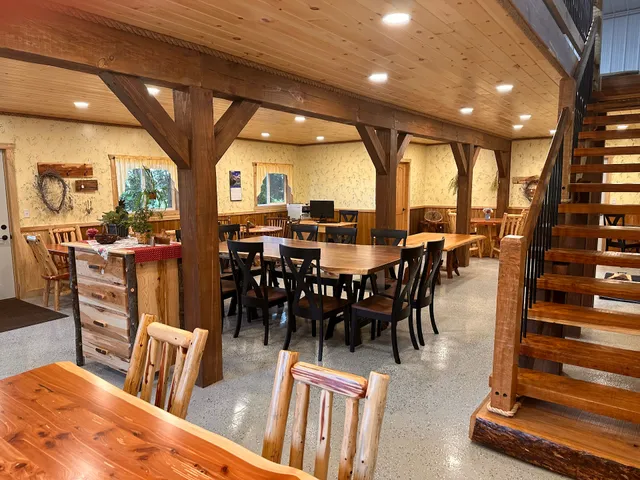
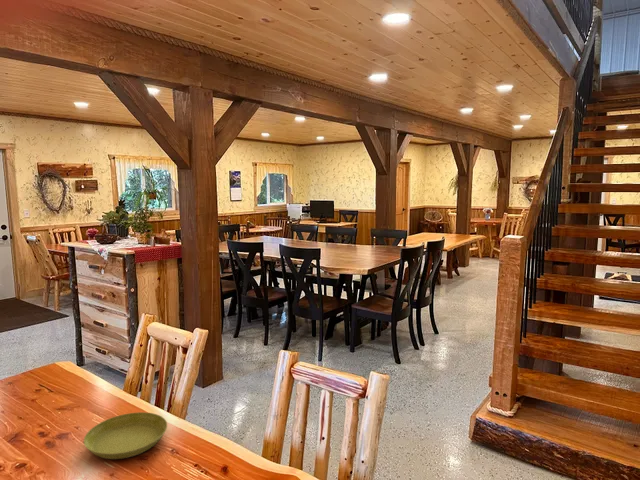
+ saucer [83,411,168,460]
